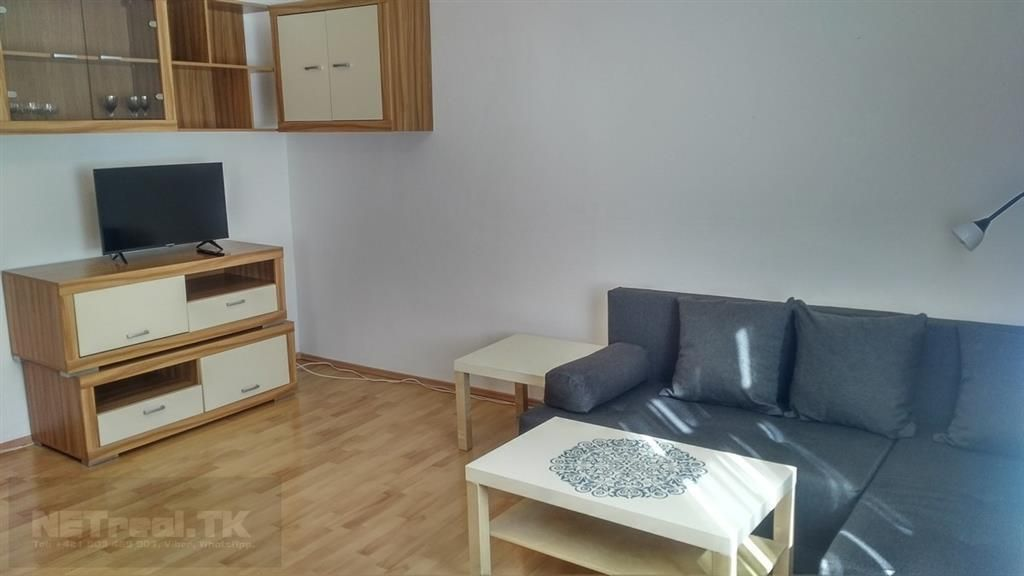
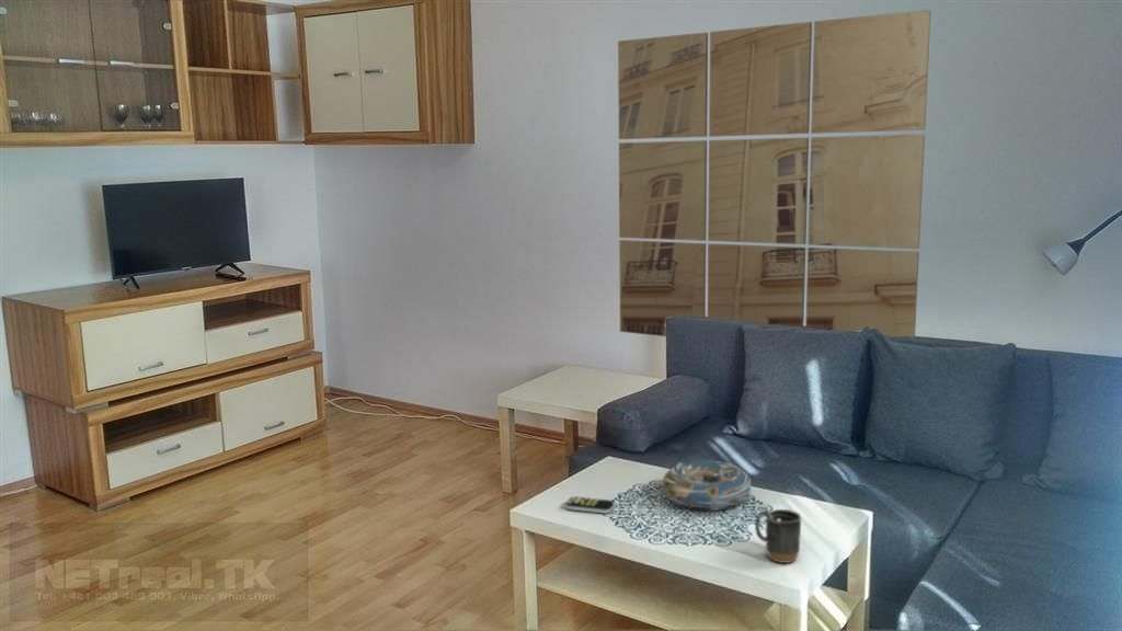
+ remote control [564,495,615,515]
+ mug [754,506,802,564]
+ wall art [617,9,931,339]
+ decorative bowl [661,460,752,512]
